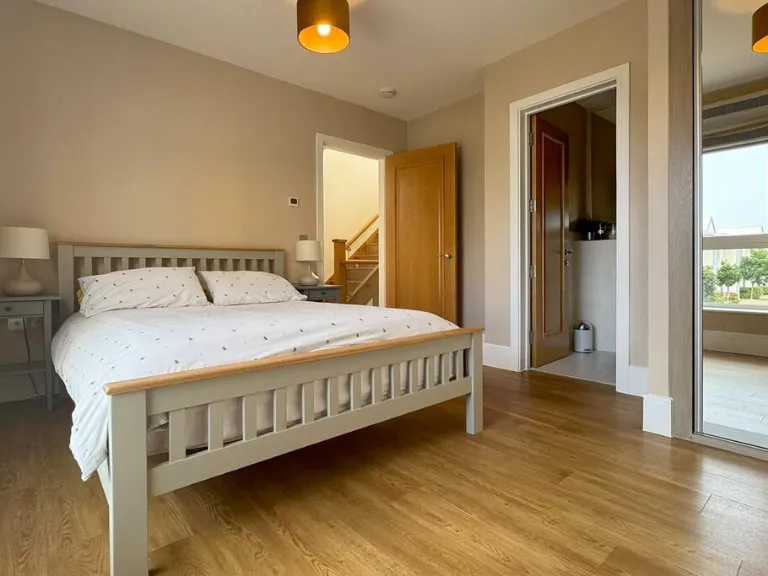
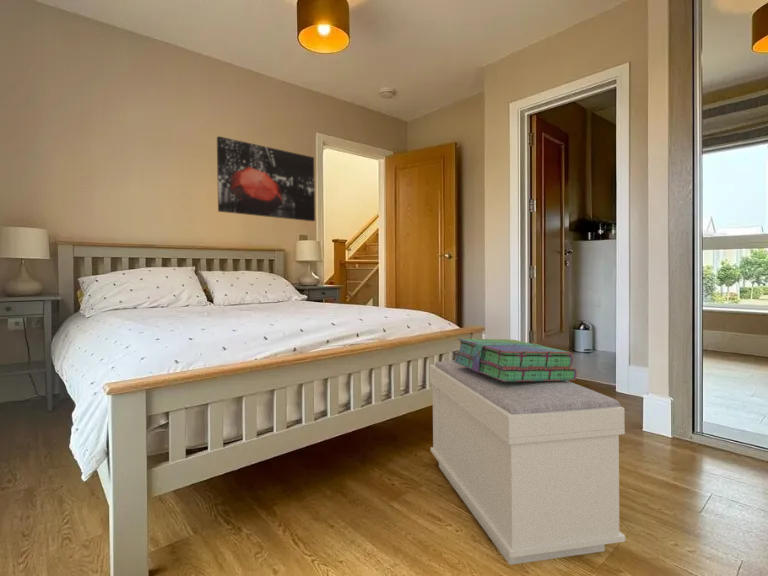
+ wall art [216,135,316,222]
+ stack of books [453,338,578,382]
+ bench [429,359,626,566]
